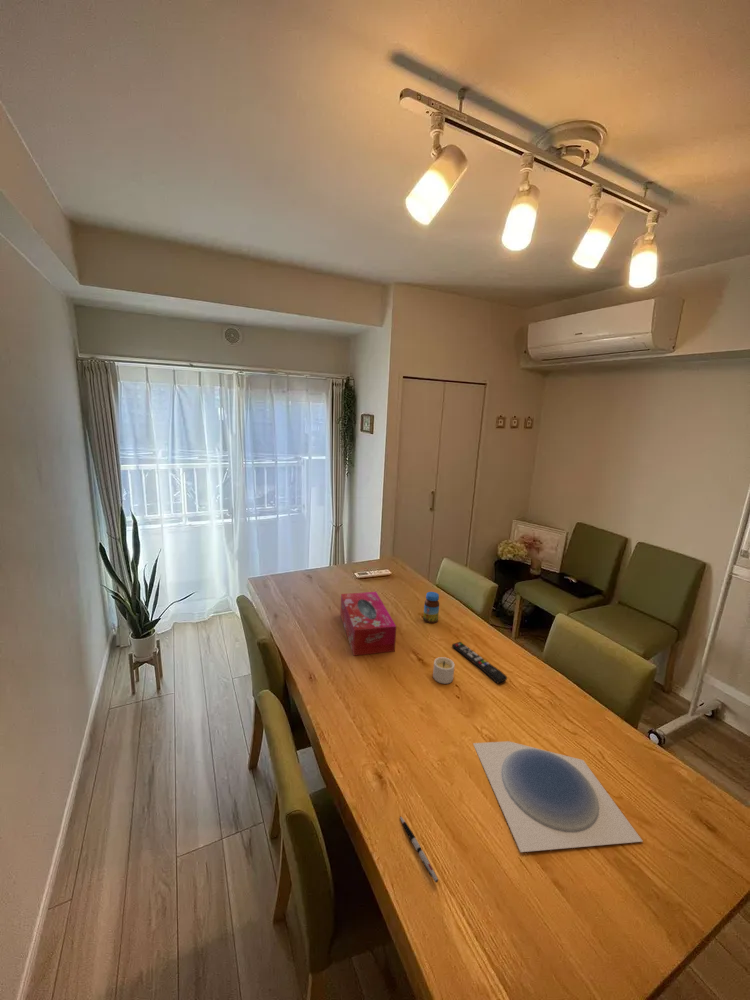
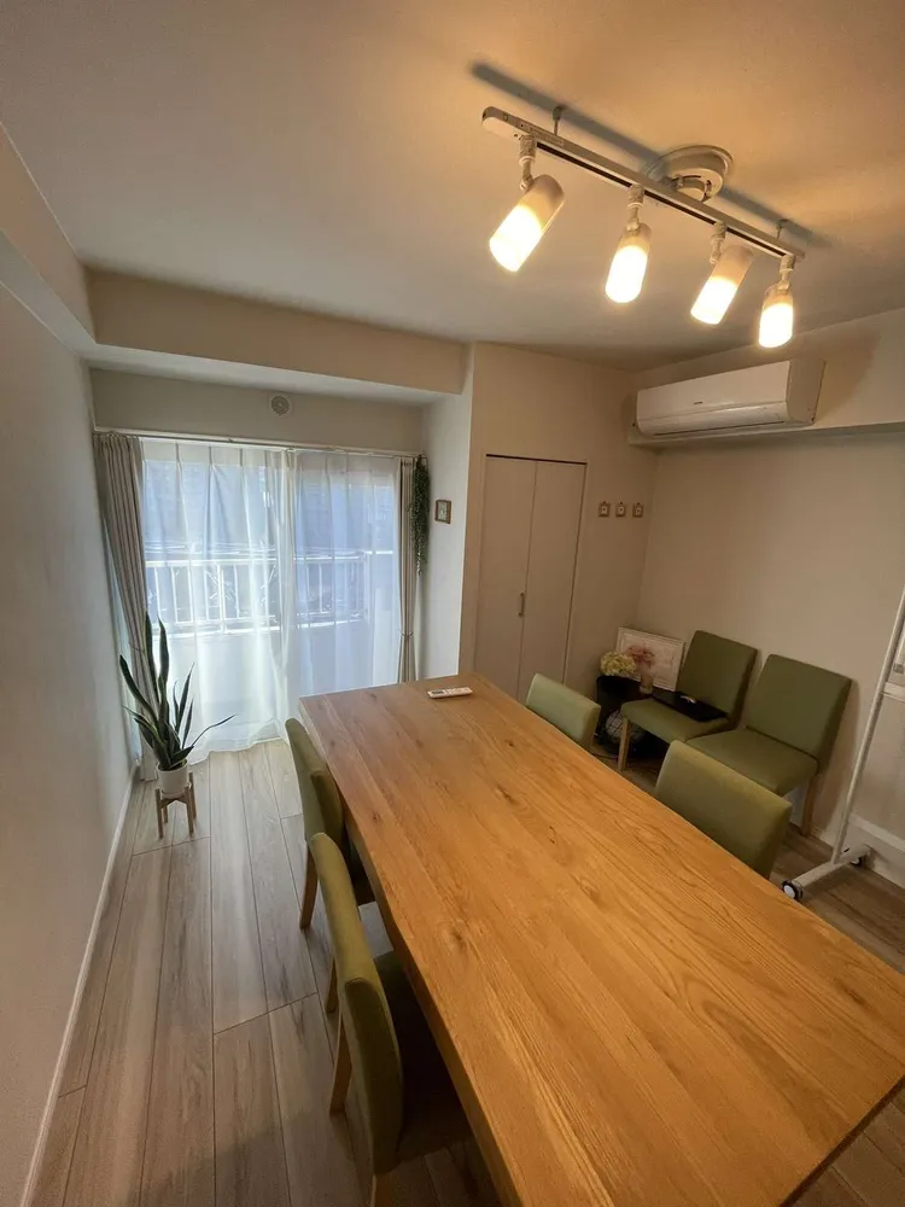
- remote control [451,641,508,685]
- jar [422,591,440,624]
- pen [399,815,439,884]
- plate [472,740,644,853]
- candle [432,656,455,685]
- tissue box [339,591,397,657]
